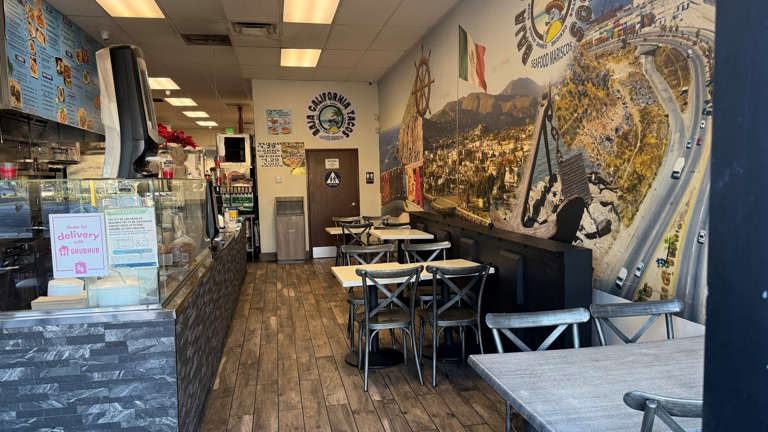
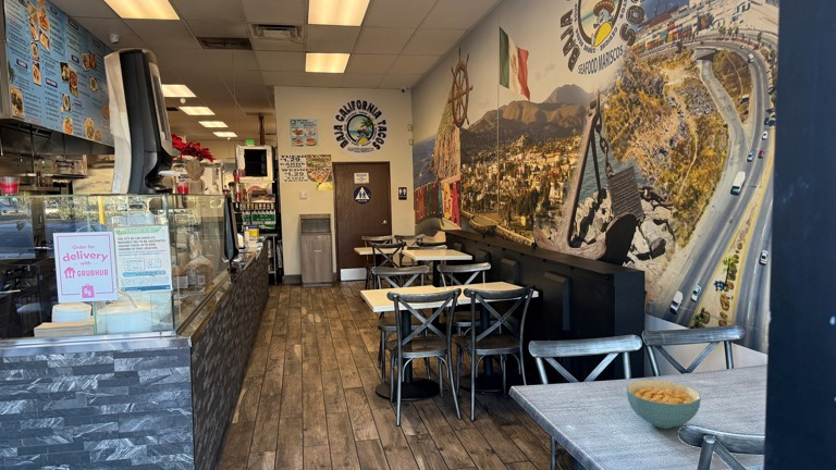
+ cereal bowl [626,379,702,430]
